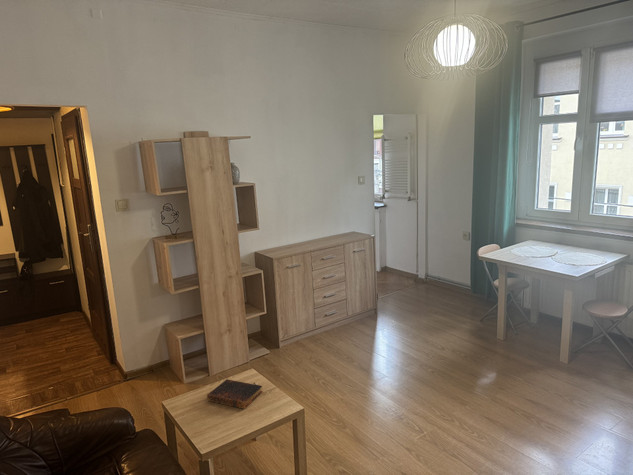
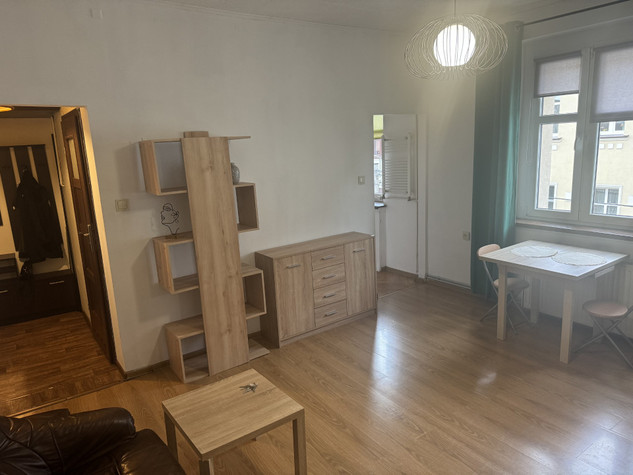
- book [206,378,263,410]
